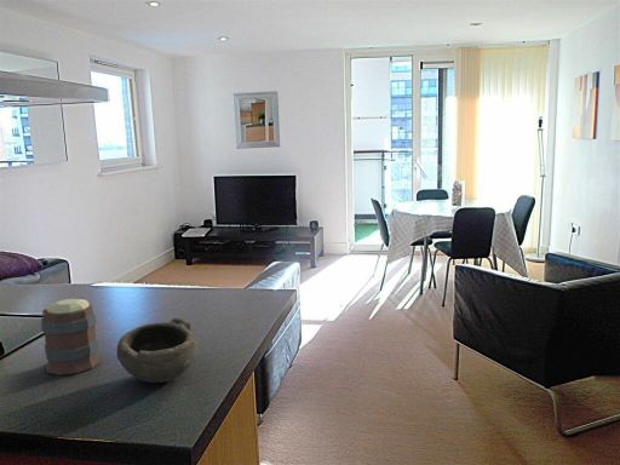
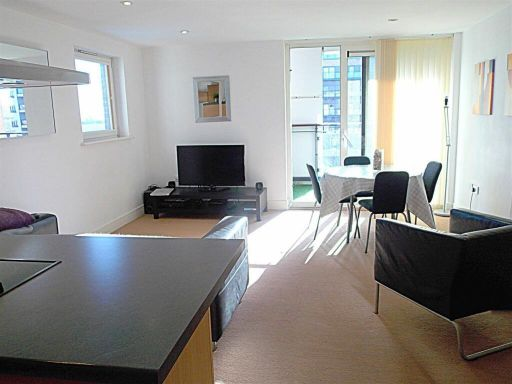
- bowl [115,317,199,384]
- mug [40,298,101,377]
